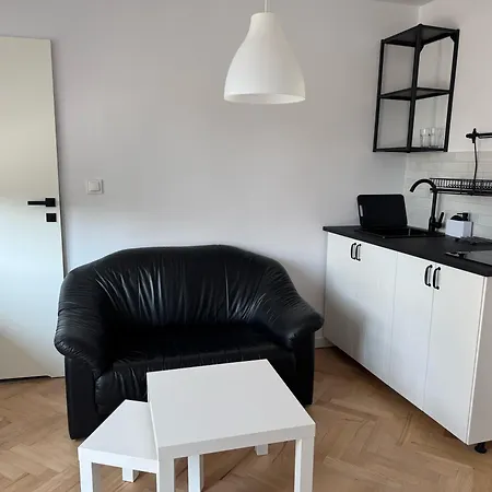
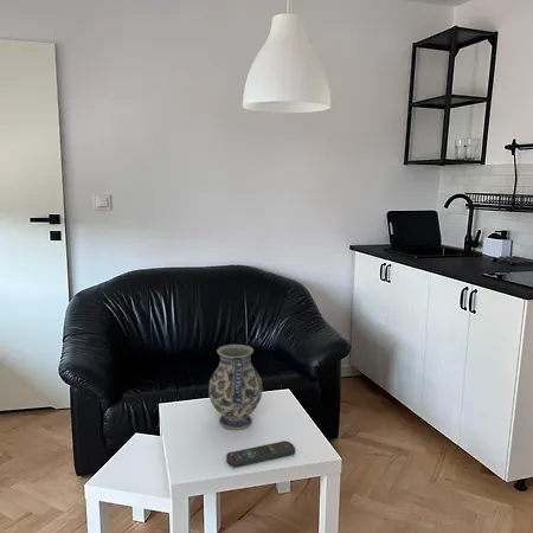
+ remote control [225,439,296,469]
+ ewer [207,343,264,431]
